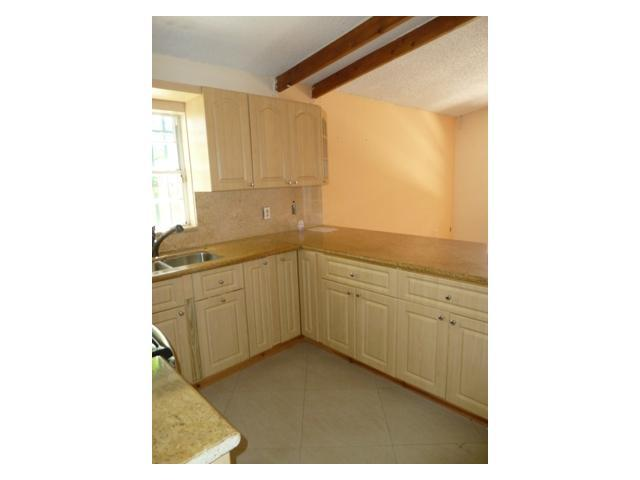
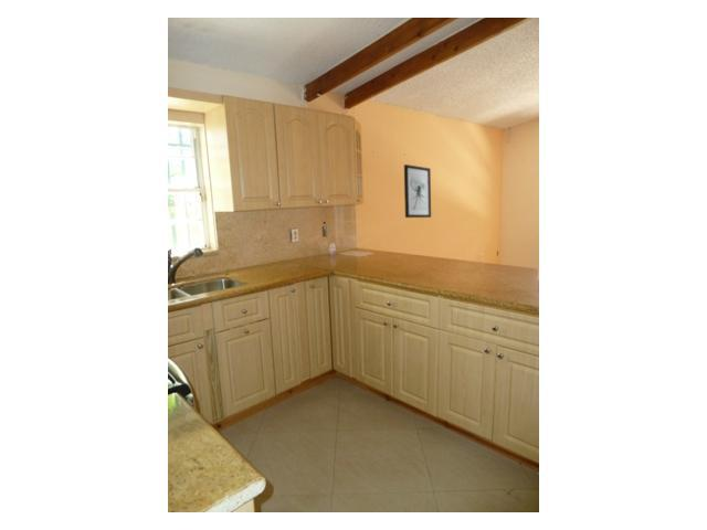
+ wall art [403,163,432,219]
